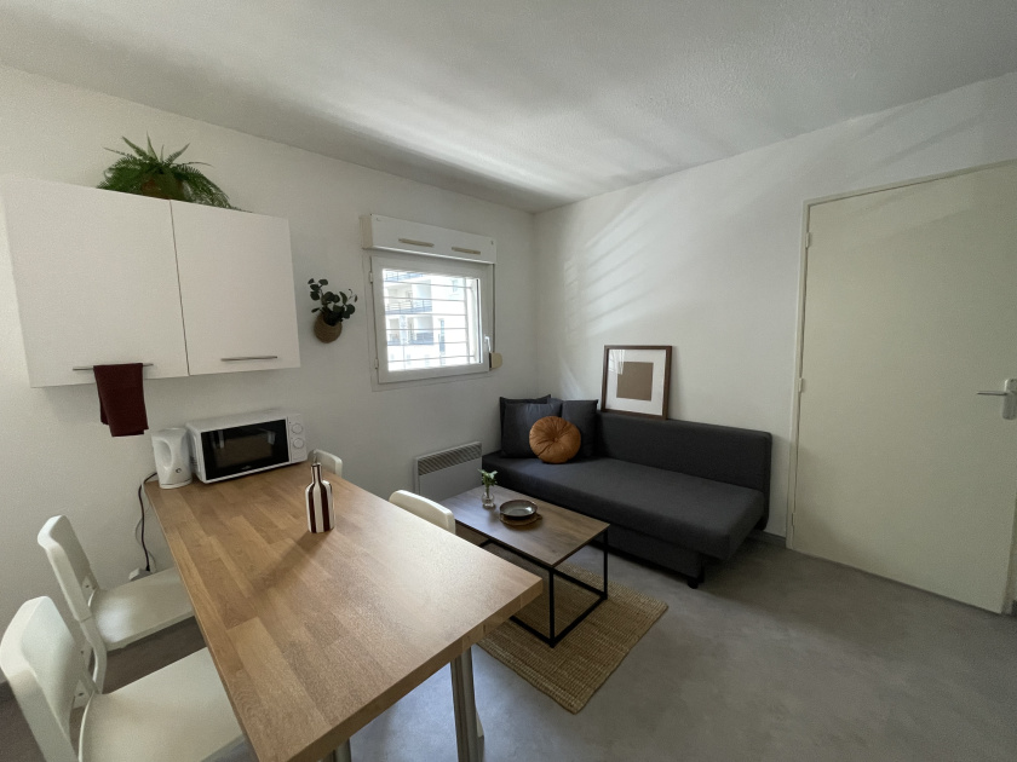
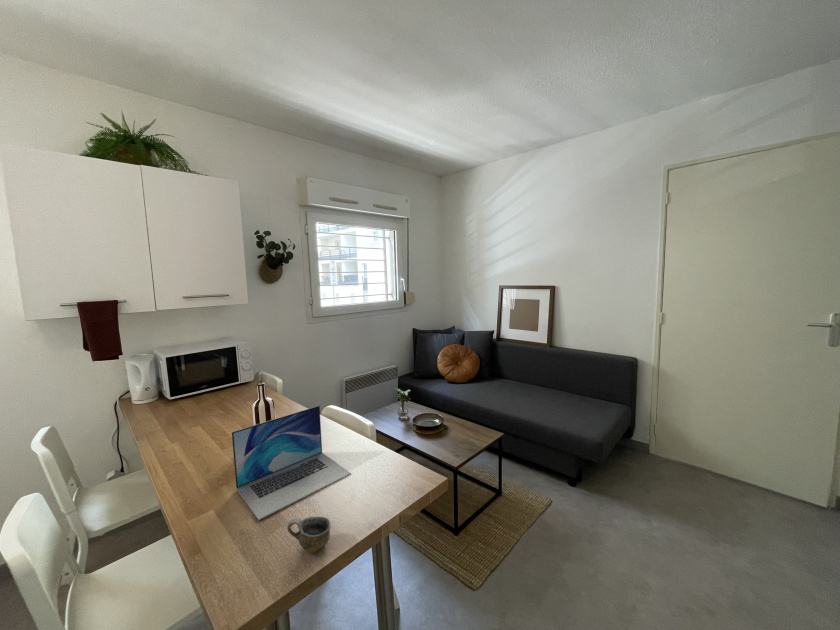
+ cup [286,515,332,554]
+ laptop [231,405,352,521]
